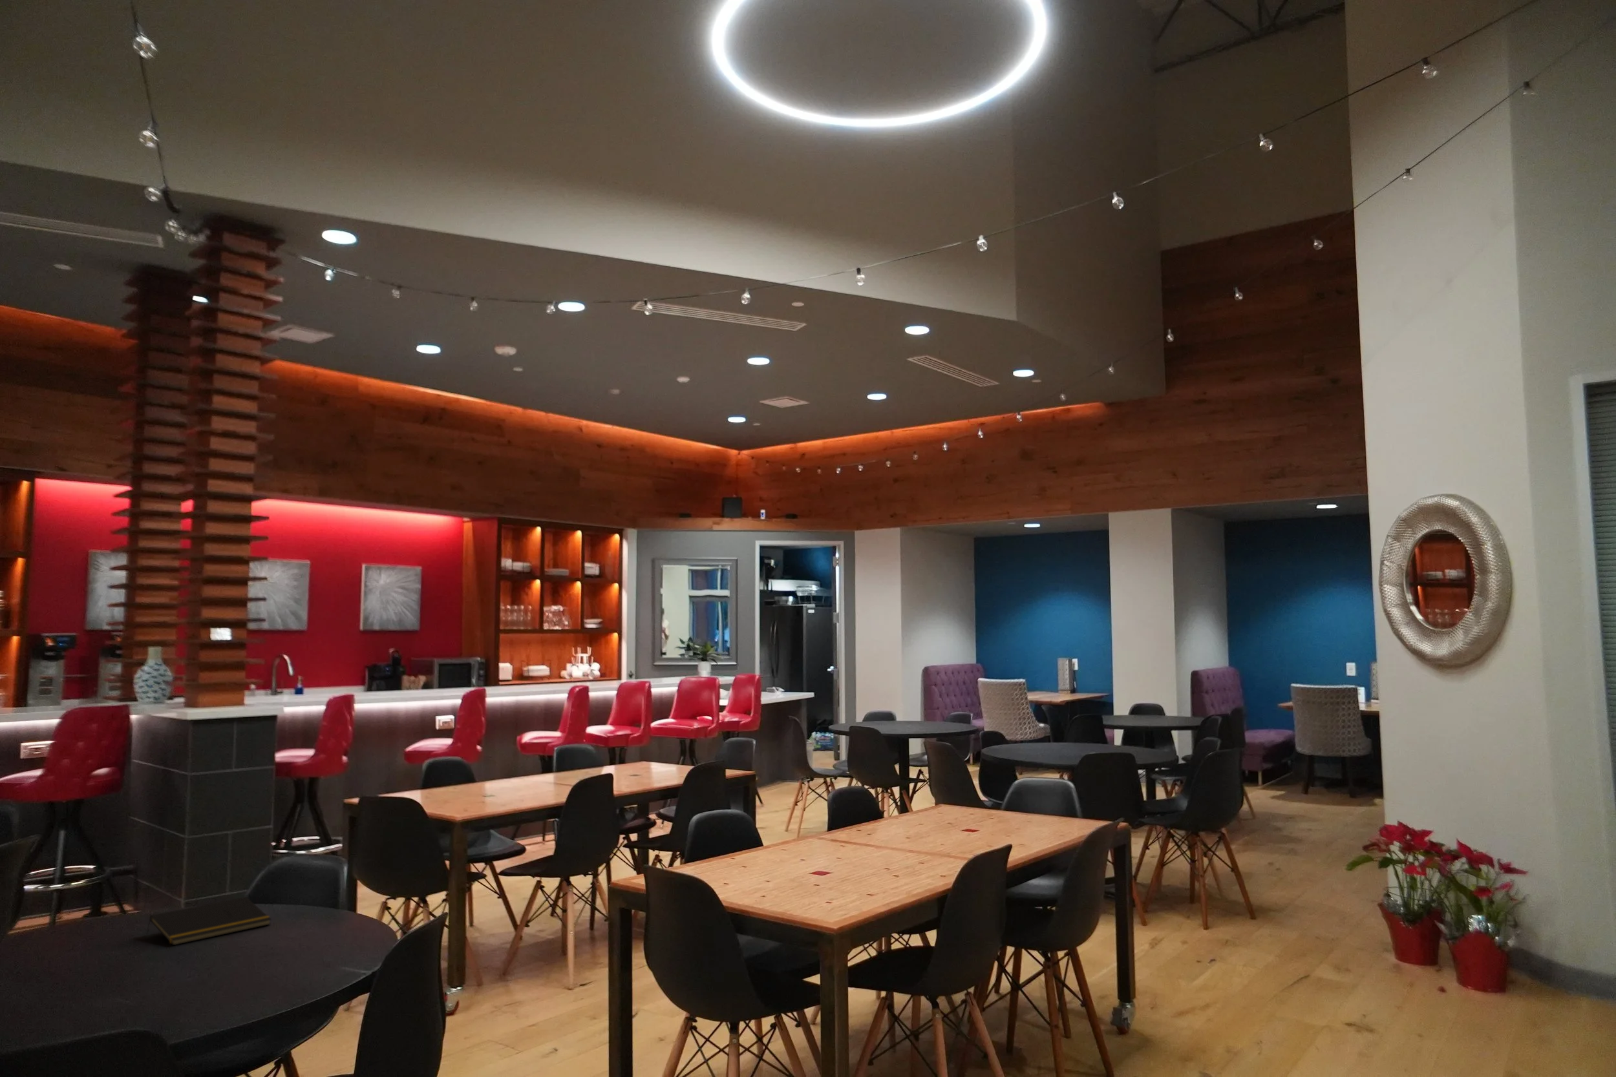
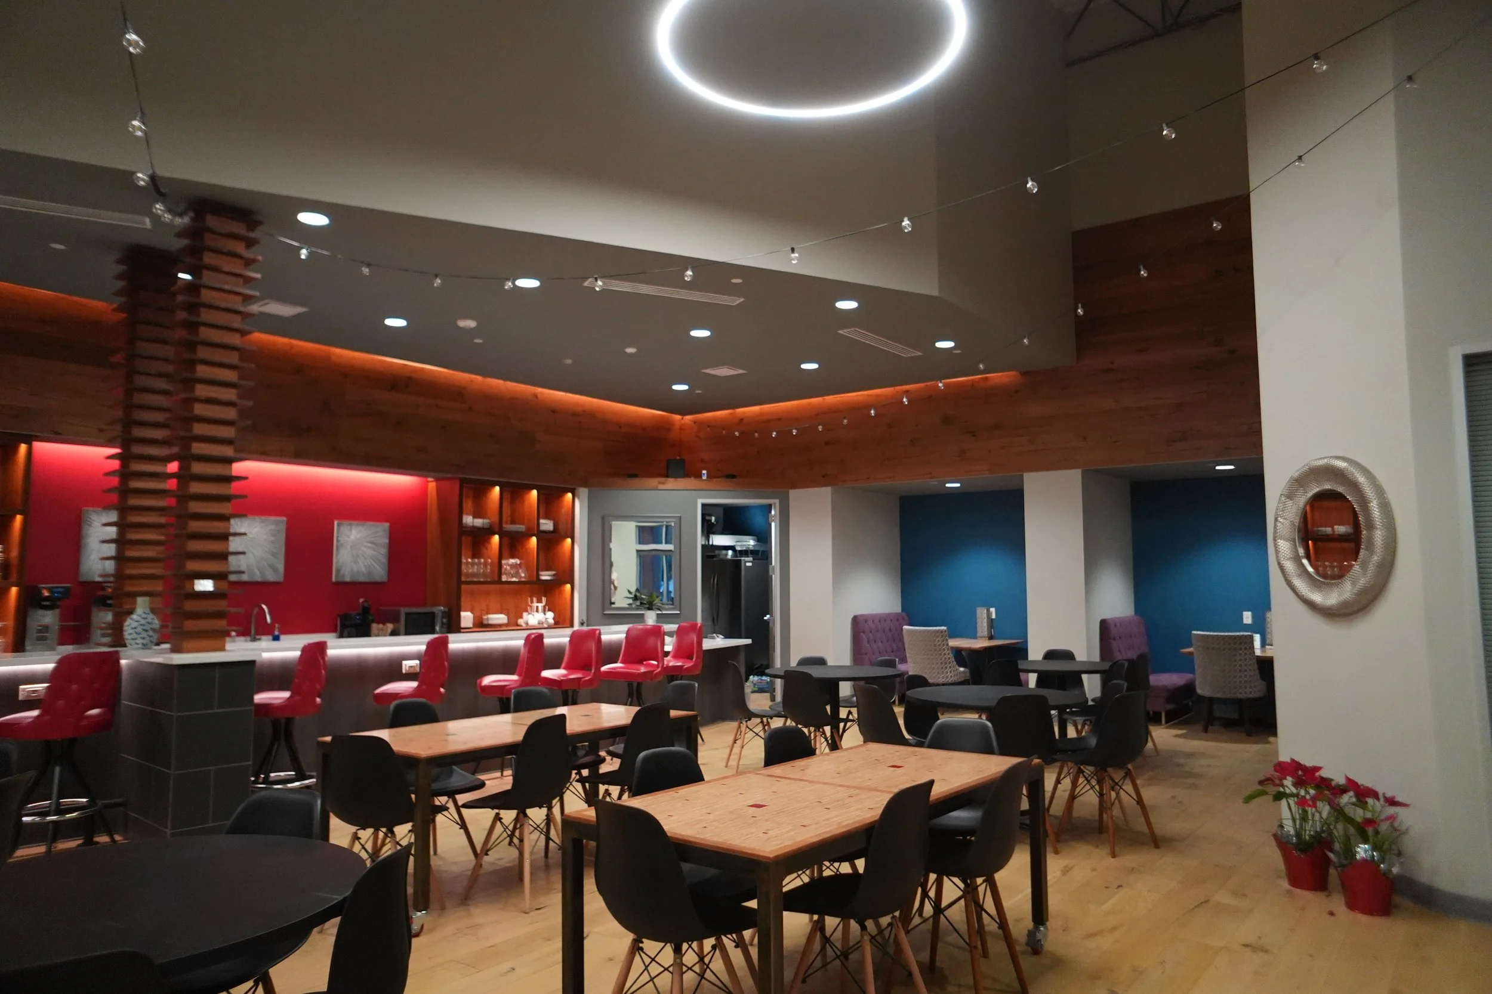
- notepad [145,897,272,946]
